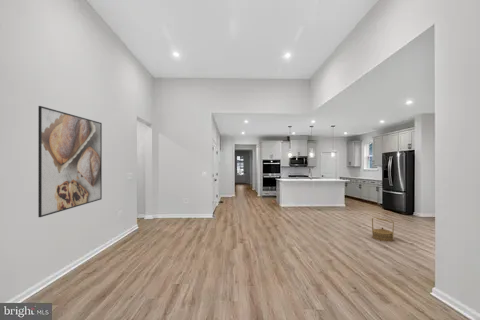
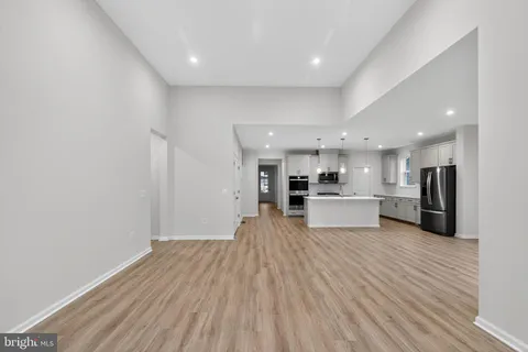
- basket [371,216,395,242]
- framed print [37,105,103,218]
